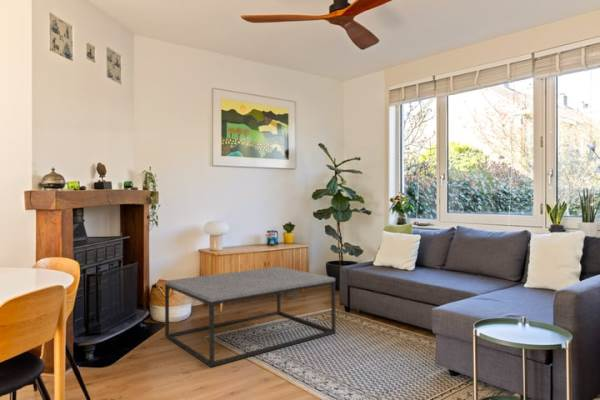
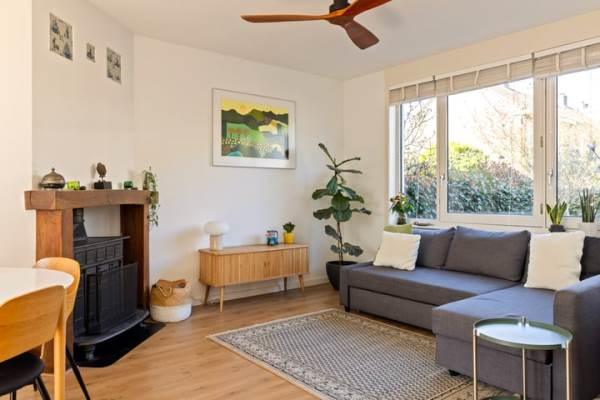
- coffee table [164,266,336,368]
